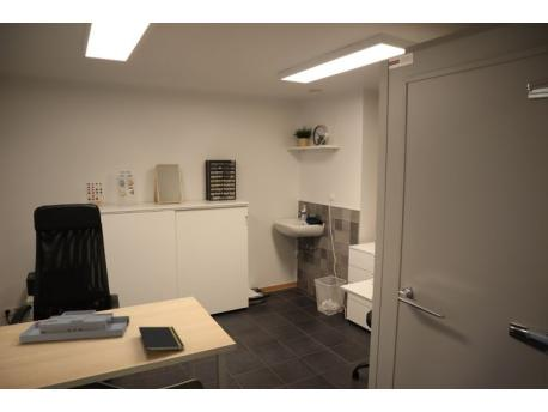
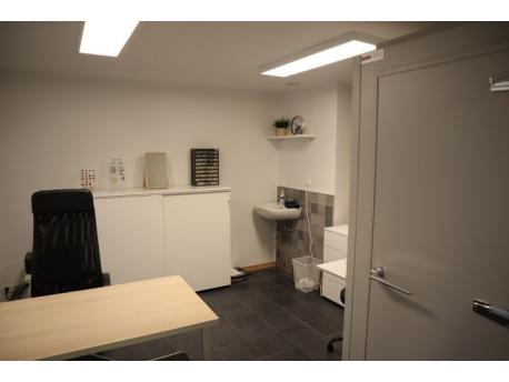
- desk organizer [18,309,130,344]
- notepad [138,326,185,359]
